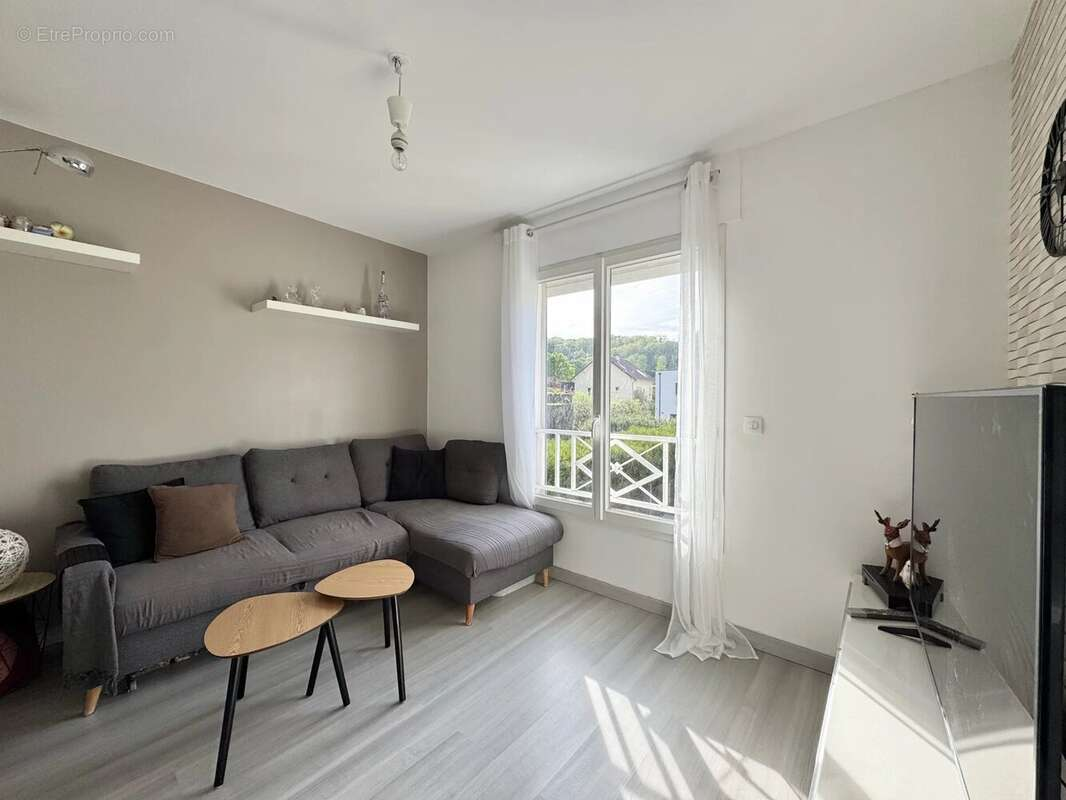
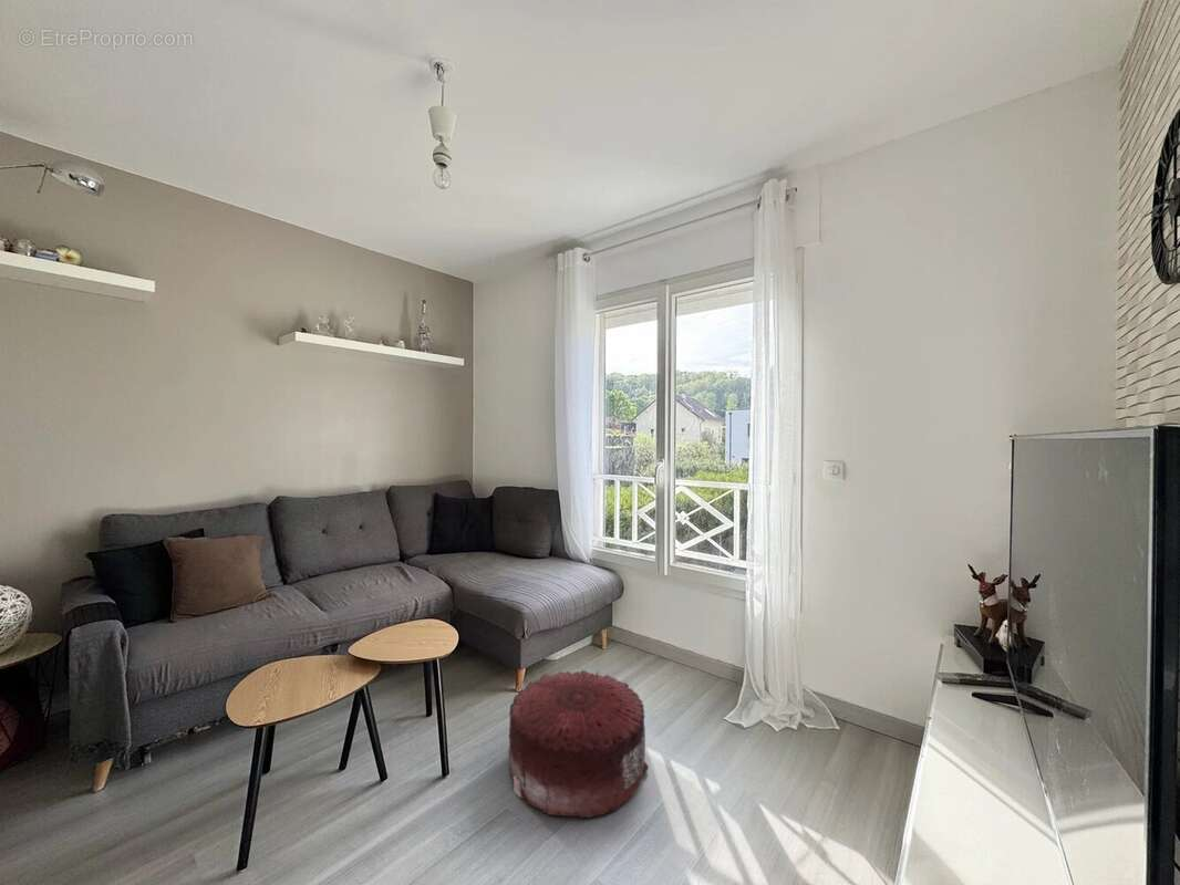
+ pouf [507,669,650,820]
